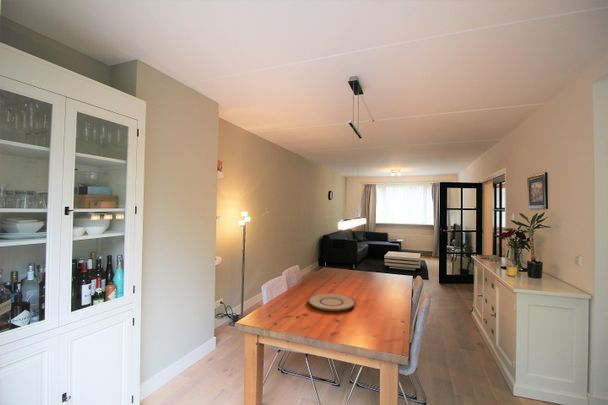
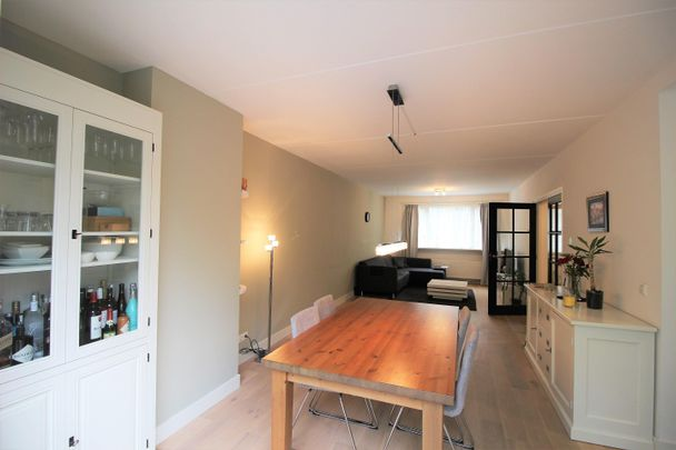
- plate [307,292,356,312]
